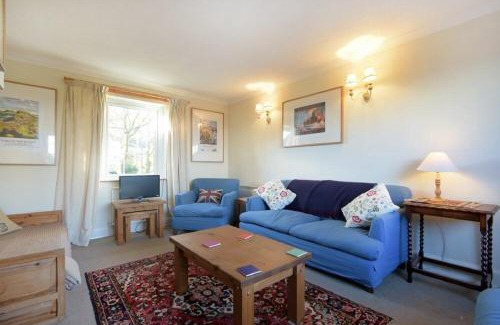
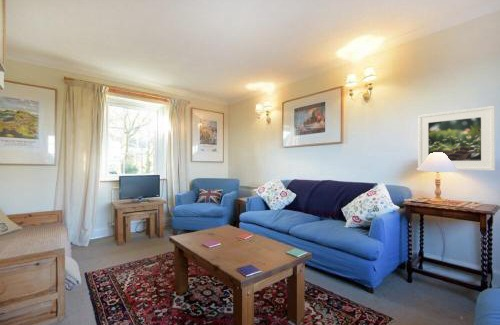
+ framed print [417,105,496,172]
